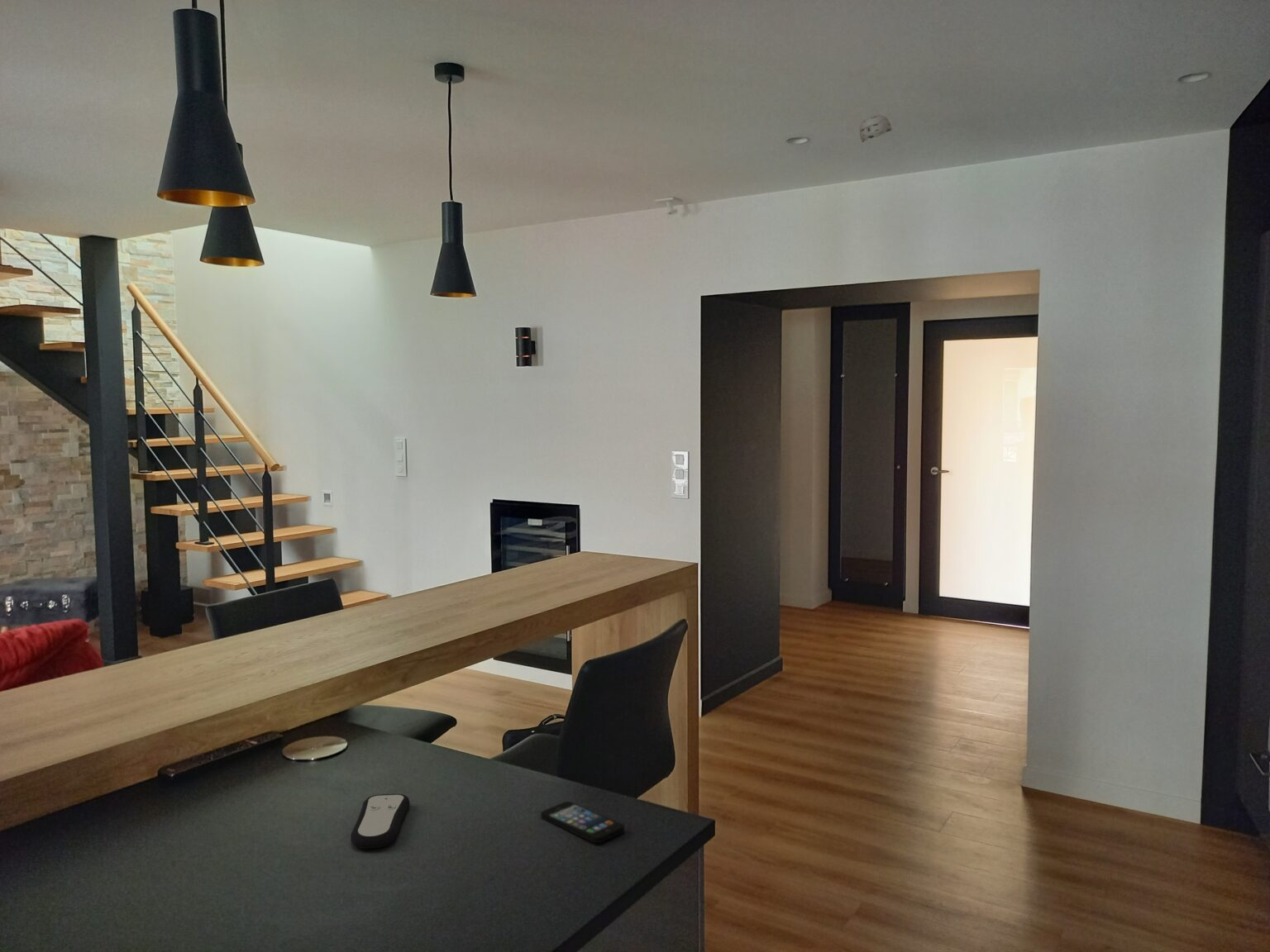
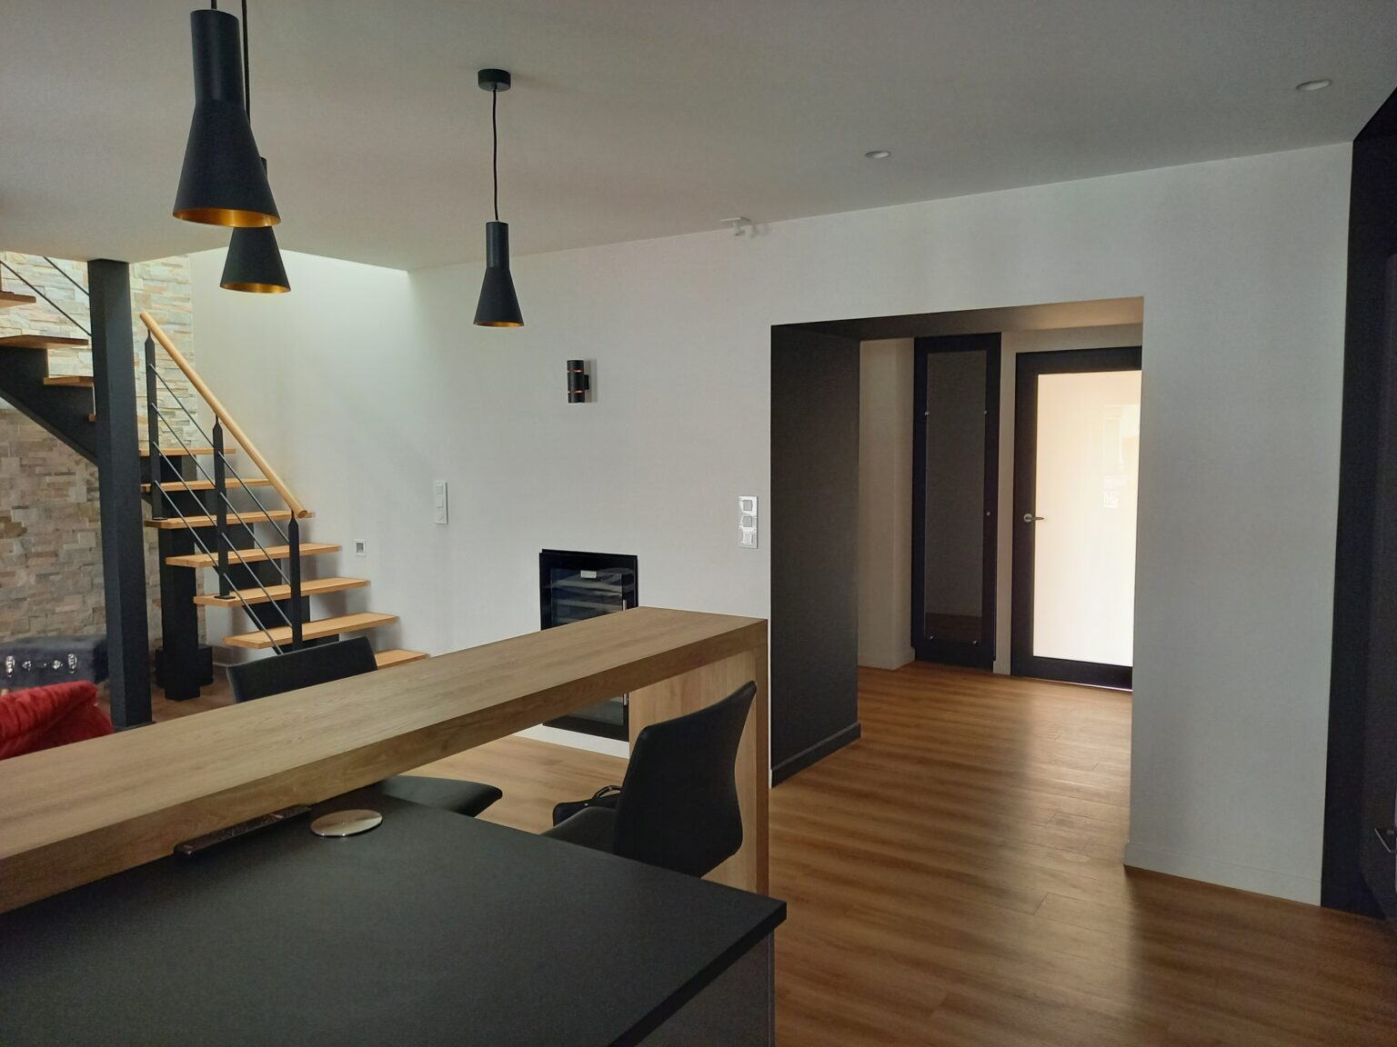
- remote control [350,793,410,850]
- smartphone [540,801,625,844]
- smoke detector [859,114,892,143]
